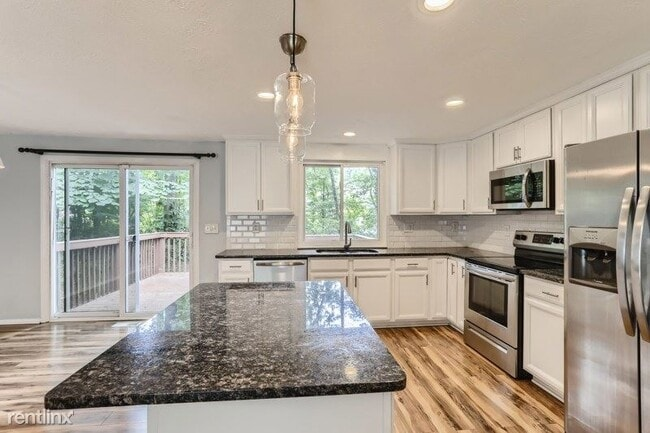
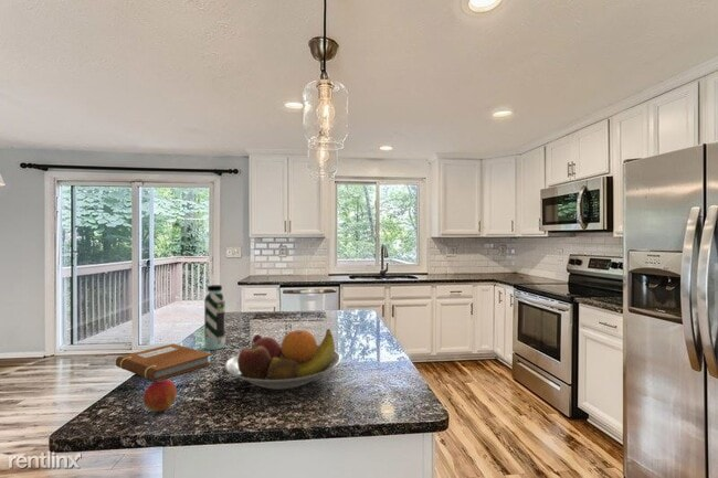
+ notebook [115,342,212,382]
+ peach [142,379,178,413]
+ fruit bowl [223,328,341,391]
+ water bottle [203,284,225,351]
